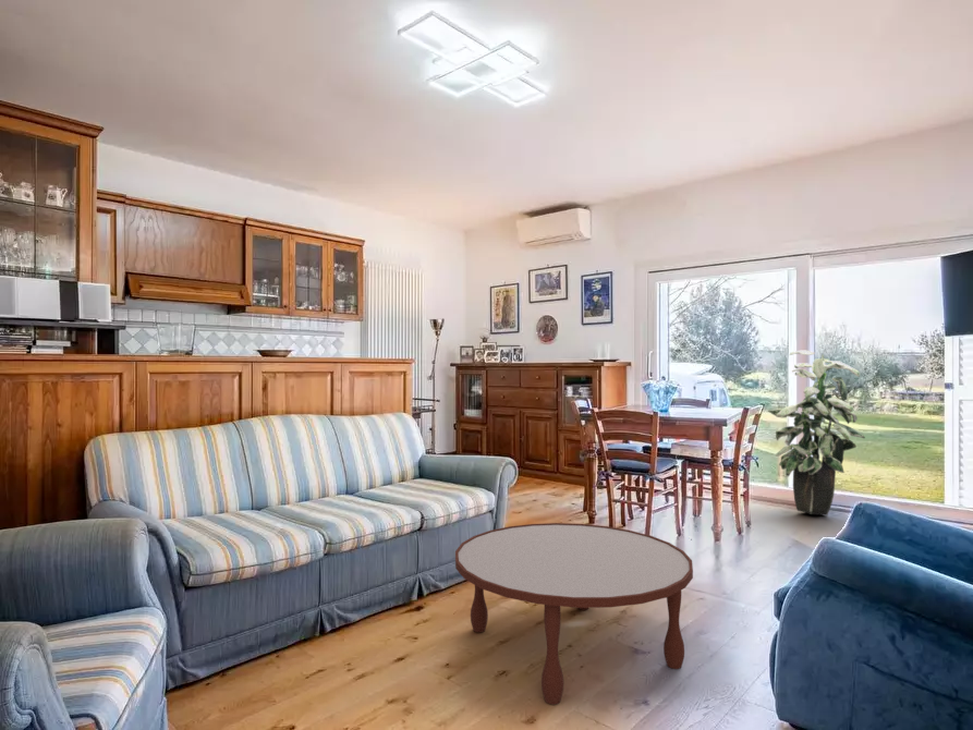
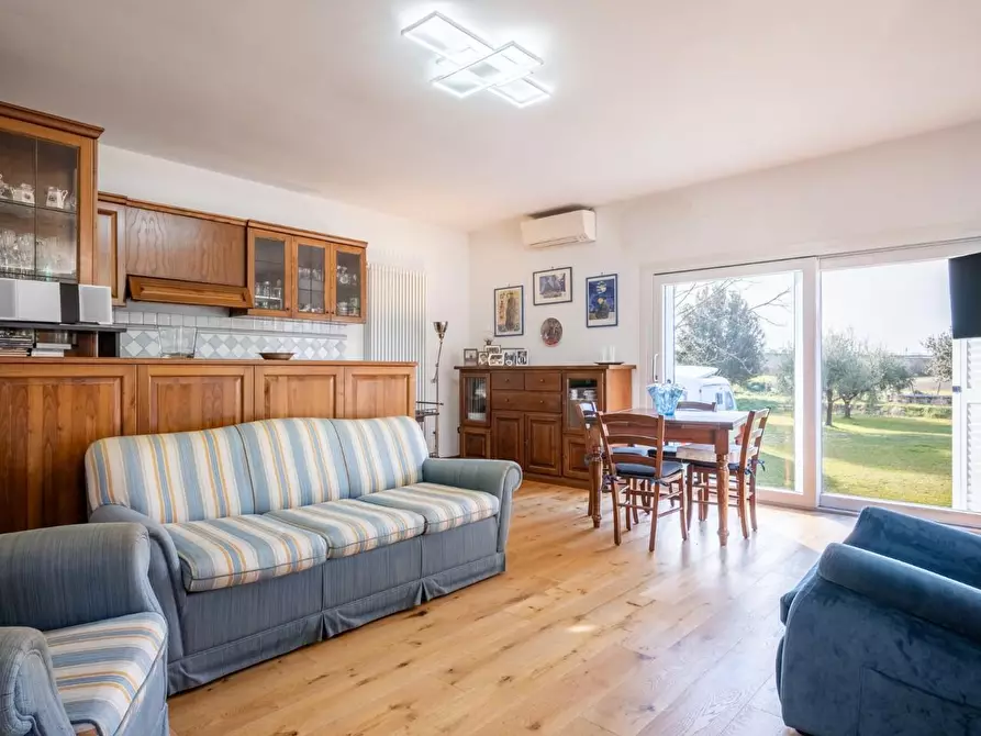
- indoor plant [766,350,866,516]
- coffee table [454,522,694,706]
